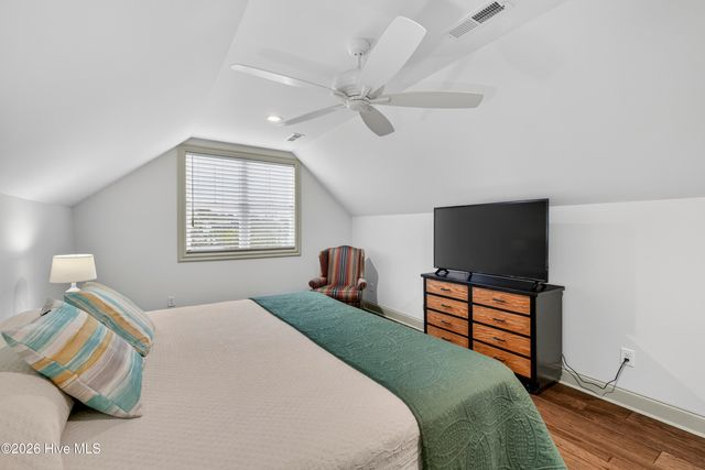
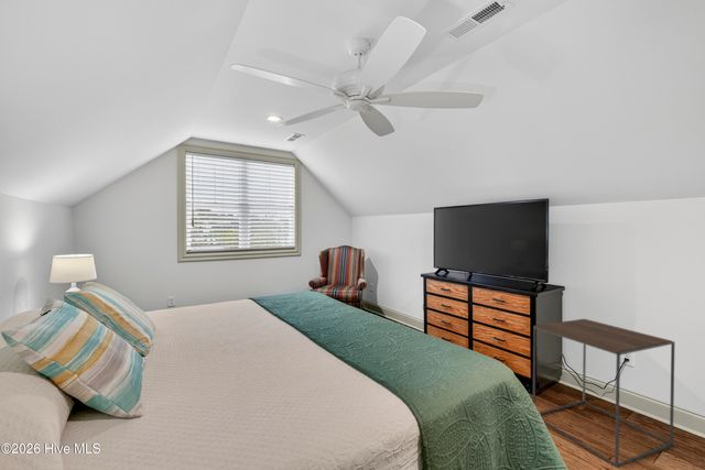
+ side table [532,318,676,469]
